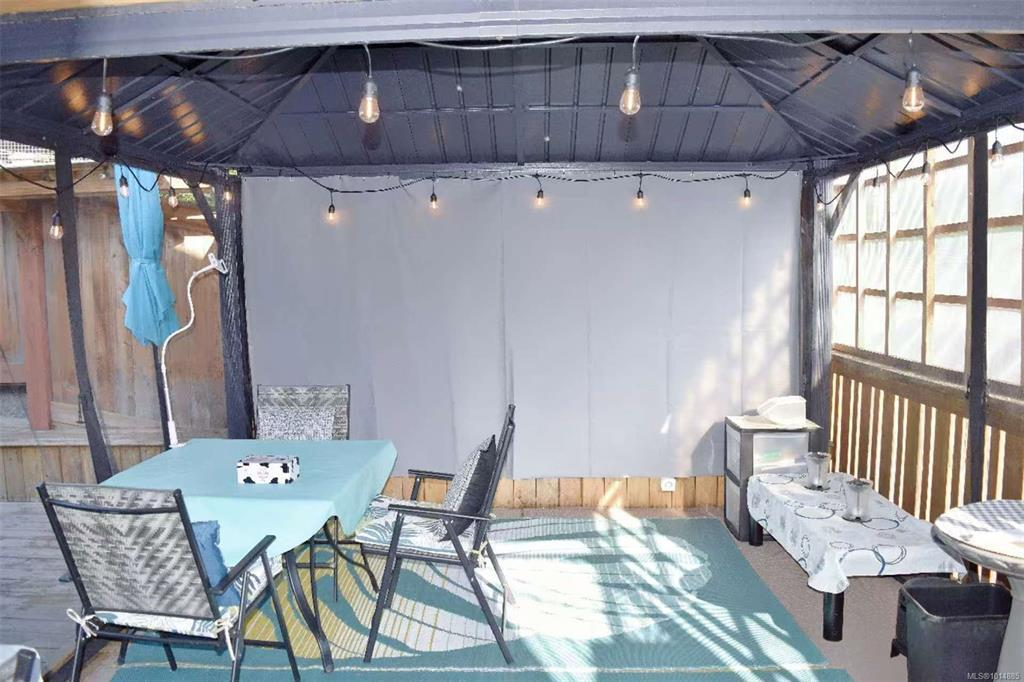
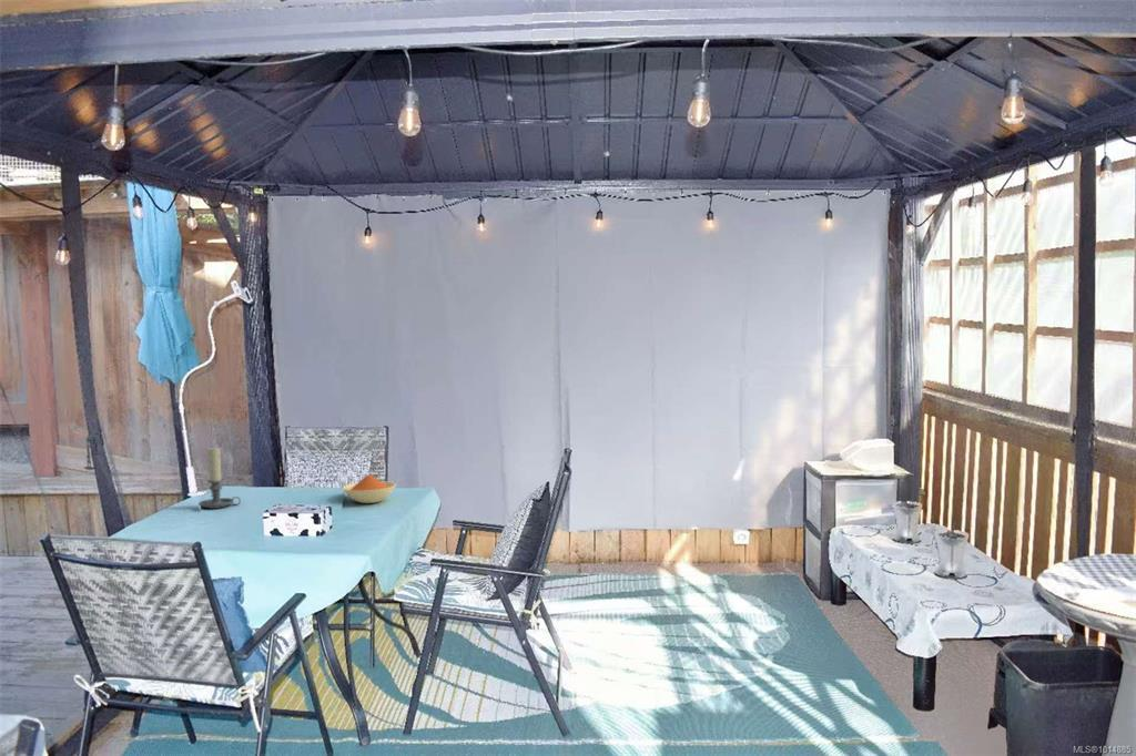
+ bowl [342,473,397,504]
+ candle holder [197,447,242,510]
